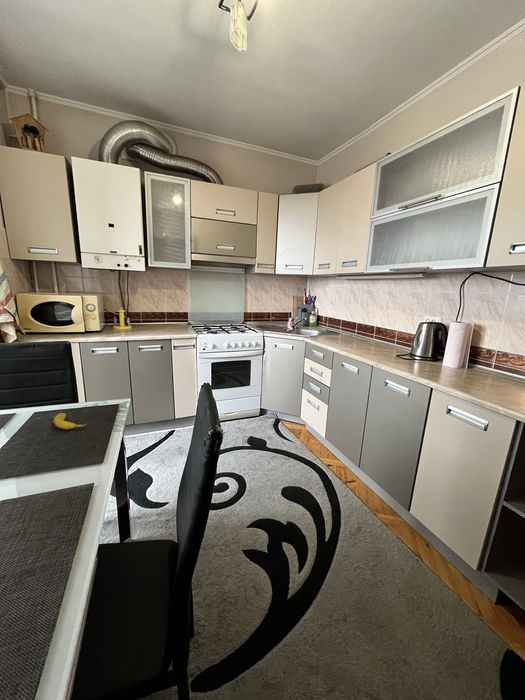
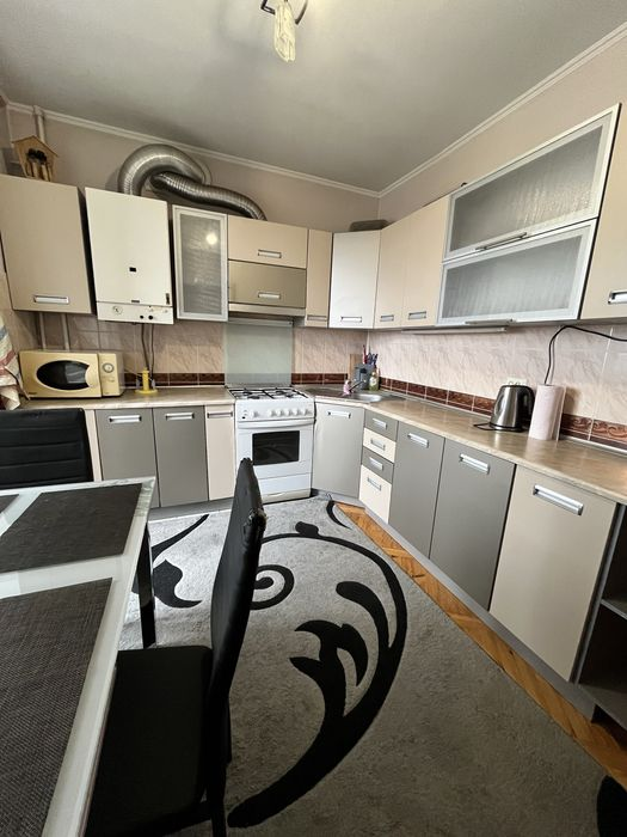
- banana [53,412,87,430]
